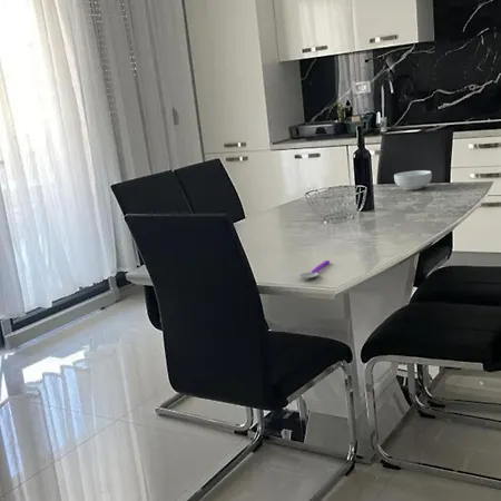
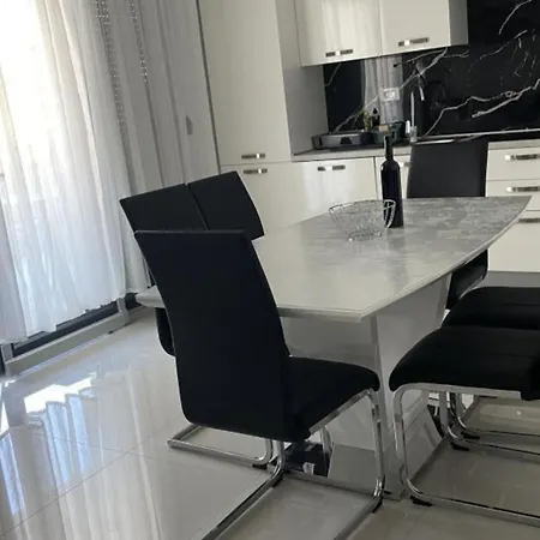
- spoon [298,259,331,279]
- cereal bowl [393,169,433,190]
